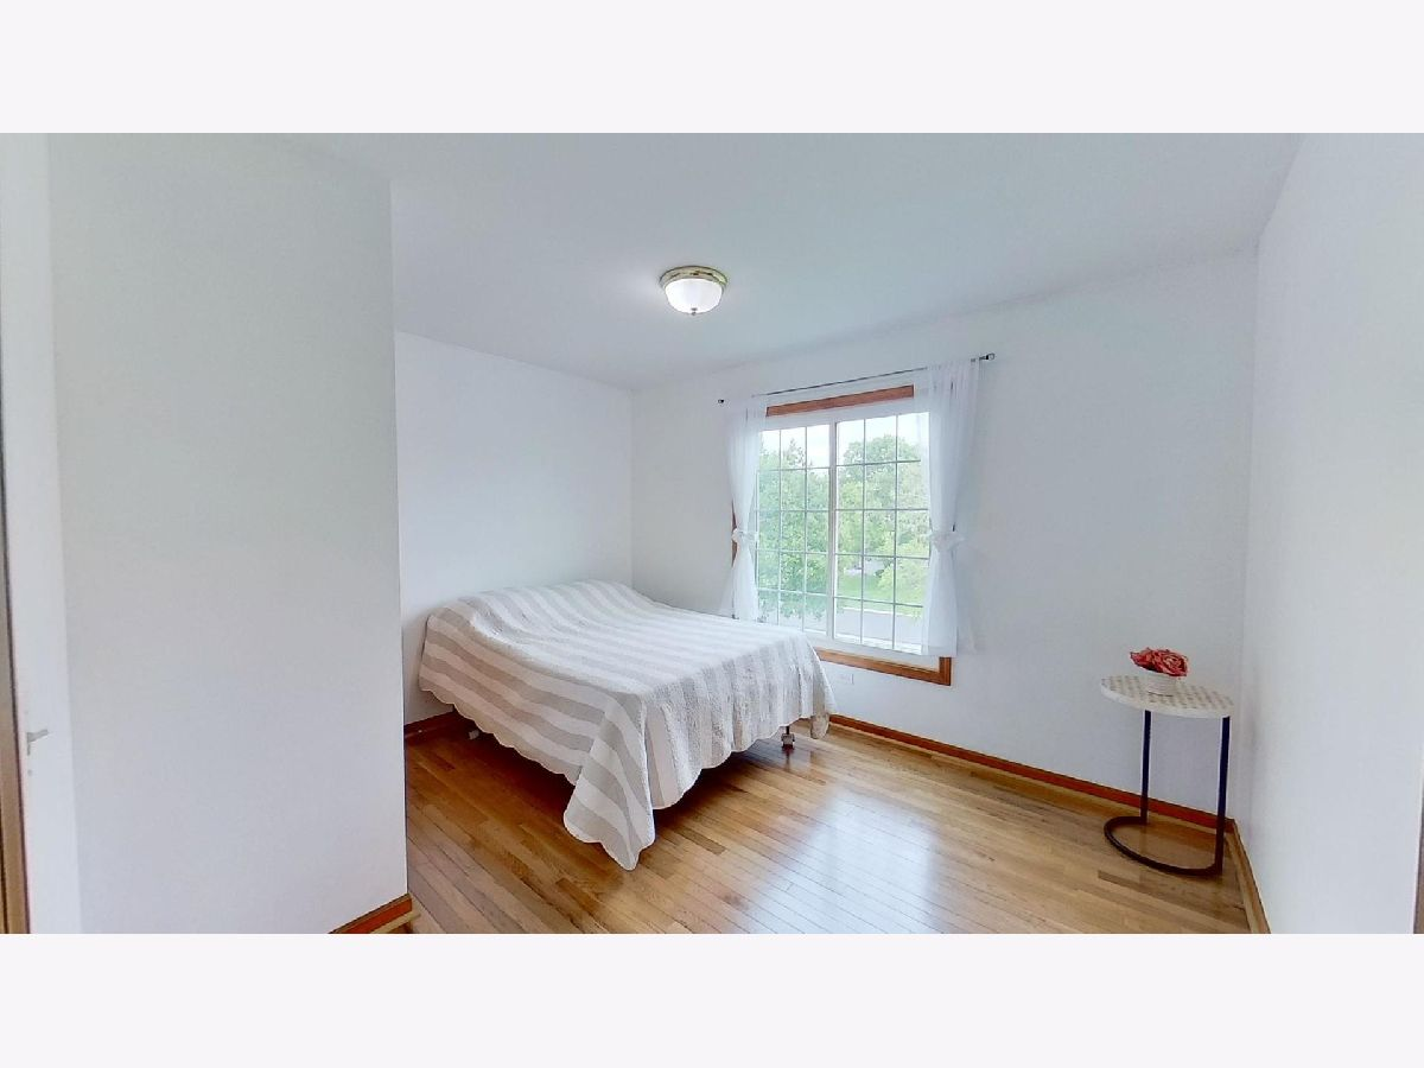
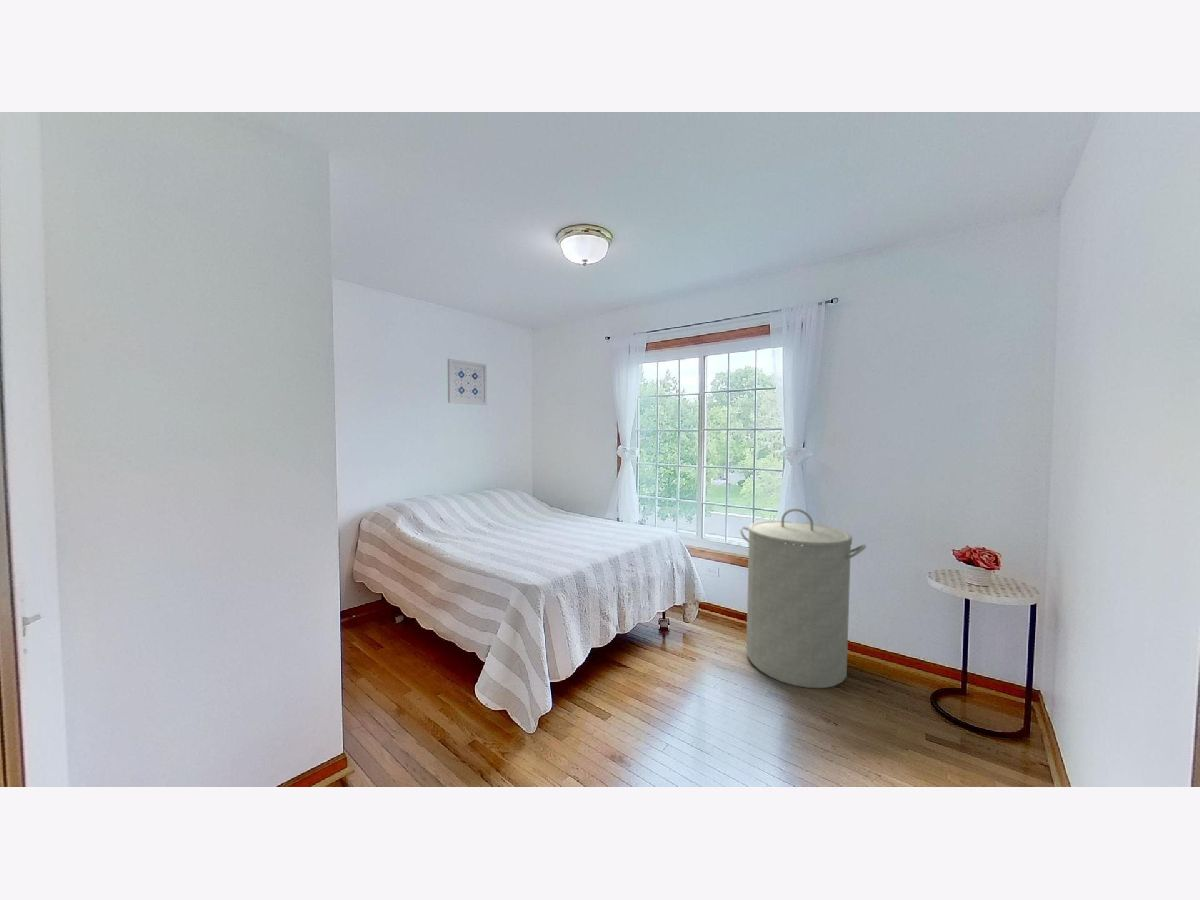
+ wall art [447,358,488,406]
+ laundry hamper [739,508,867,689]
